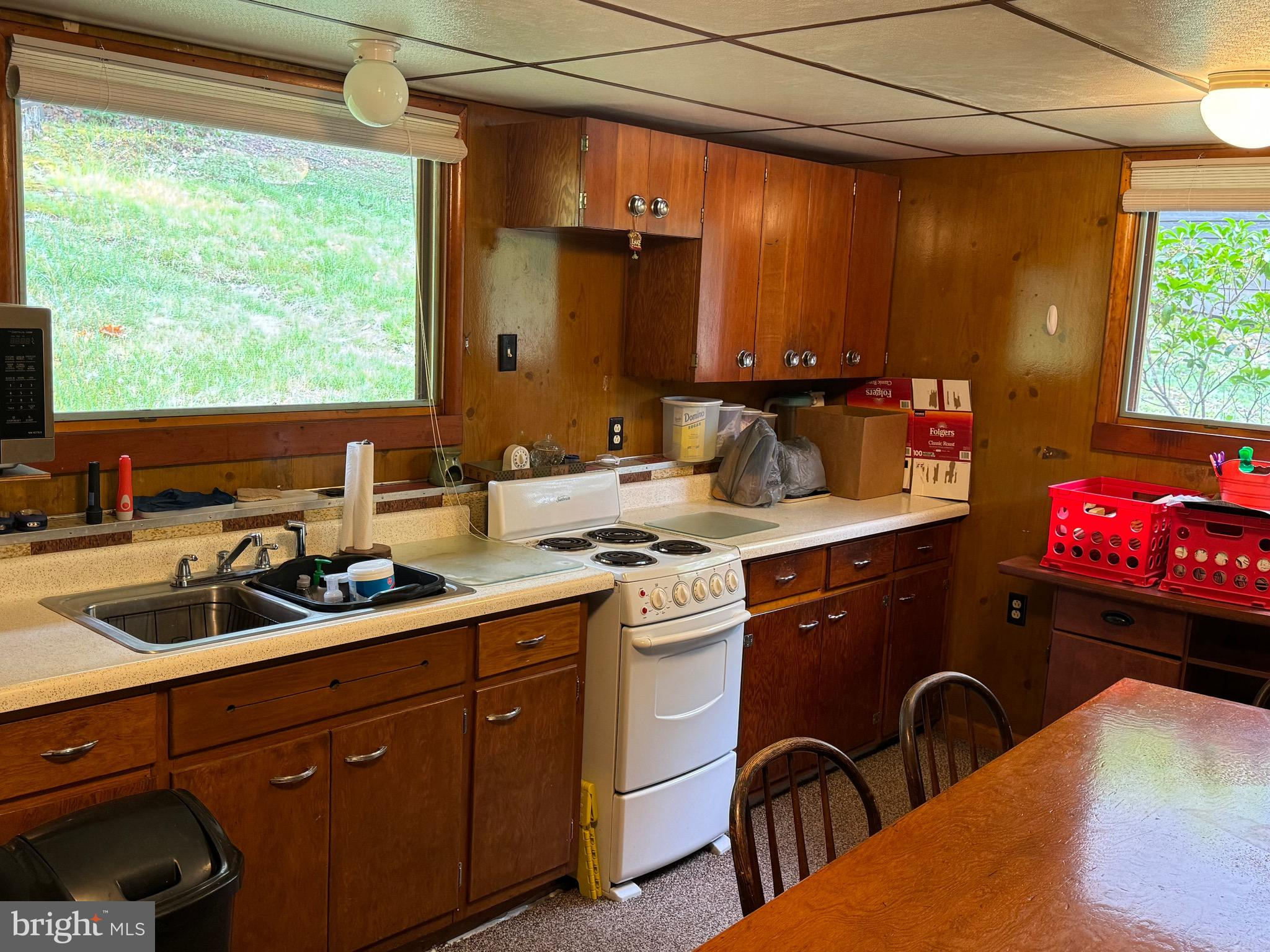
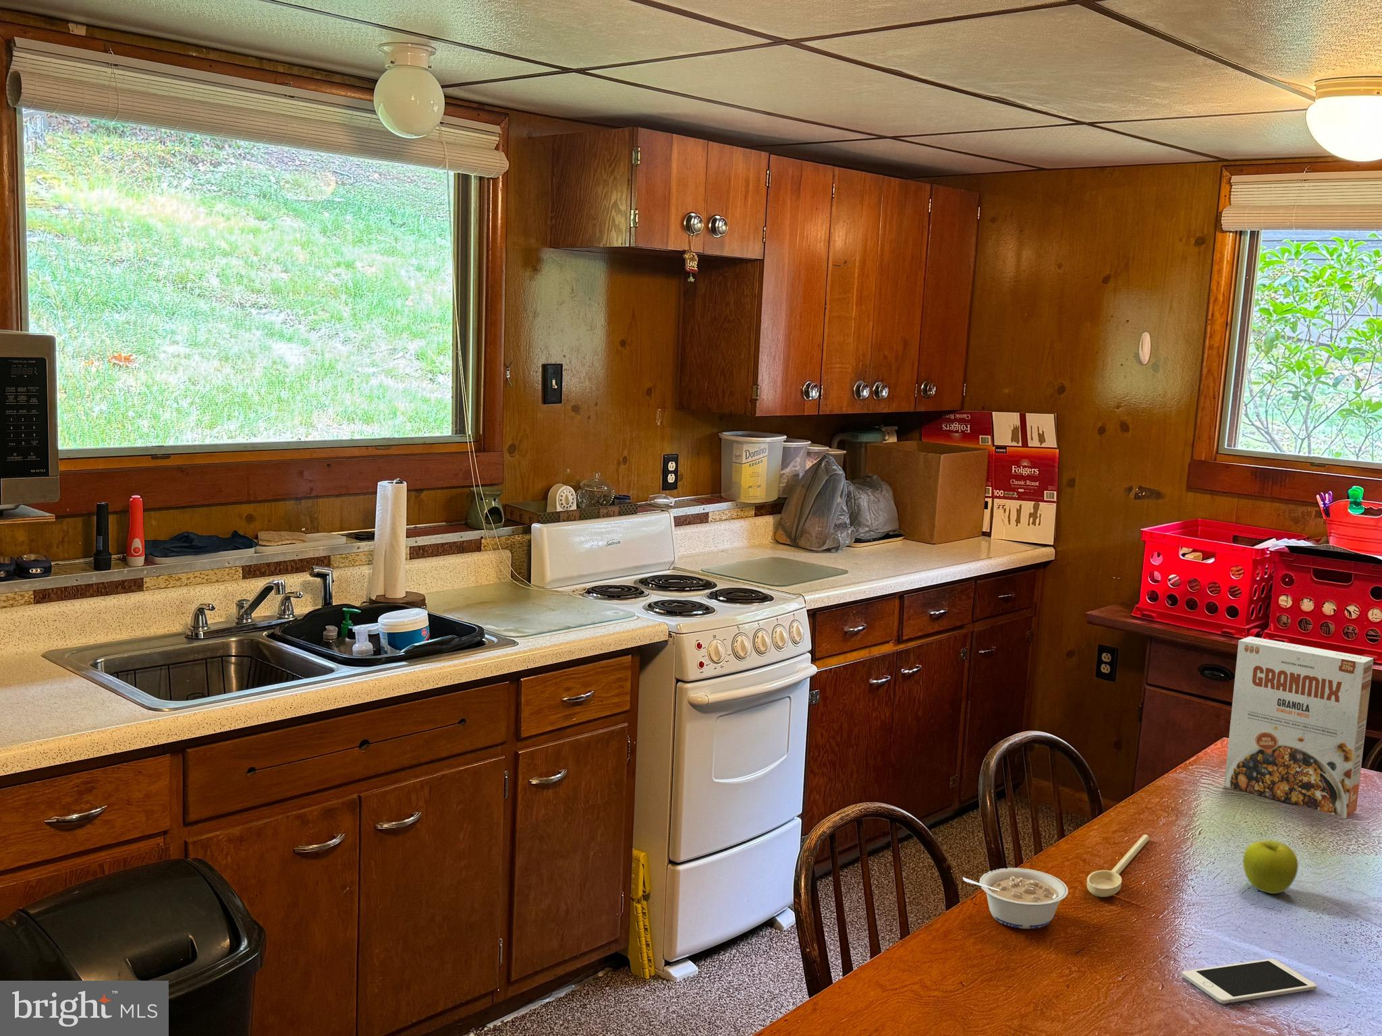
+ spoon [1086,834,1150,898]
+ cell phone [1182,959,1318,1004]
+ cereal box [1223,636,1374,818]
+ legume [962,867,1069,929]
+ fruit [1243,840,1299,895]
